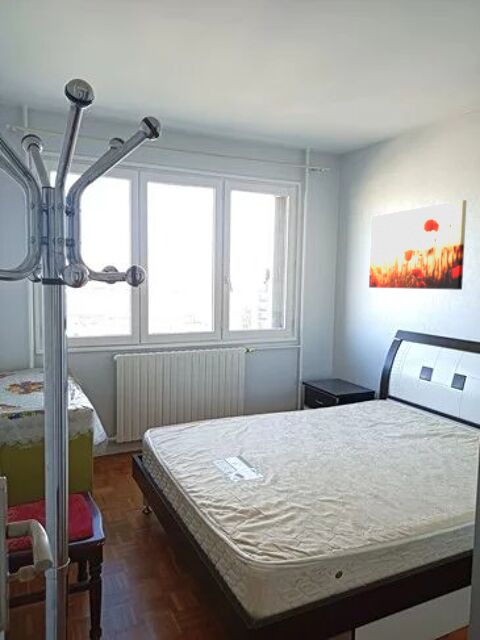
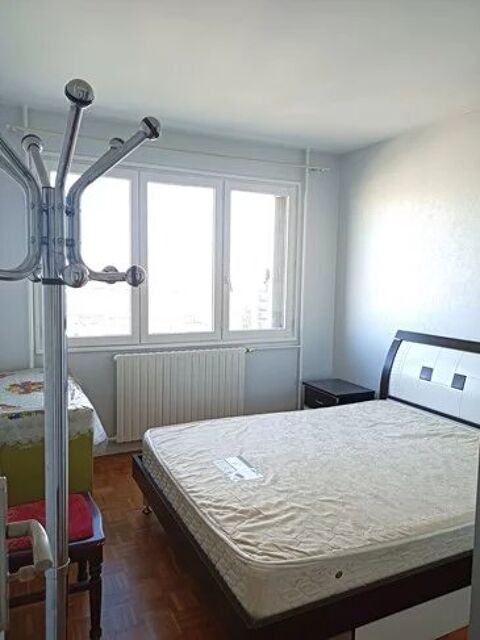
- wall art [368,199,468,291]
